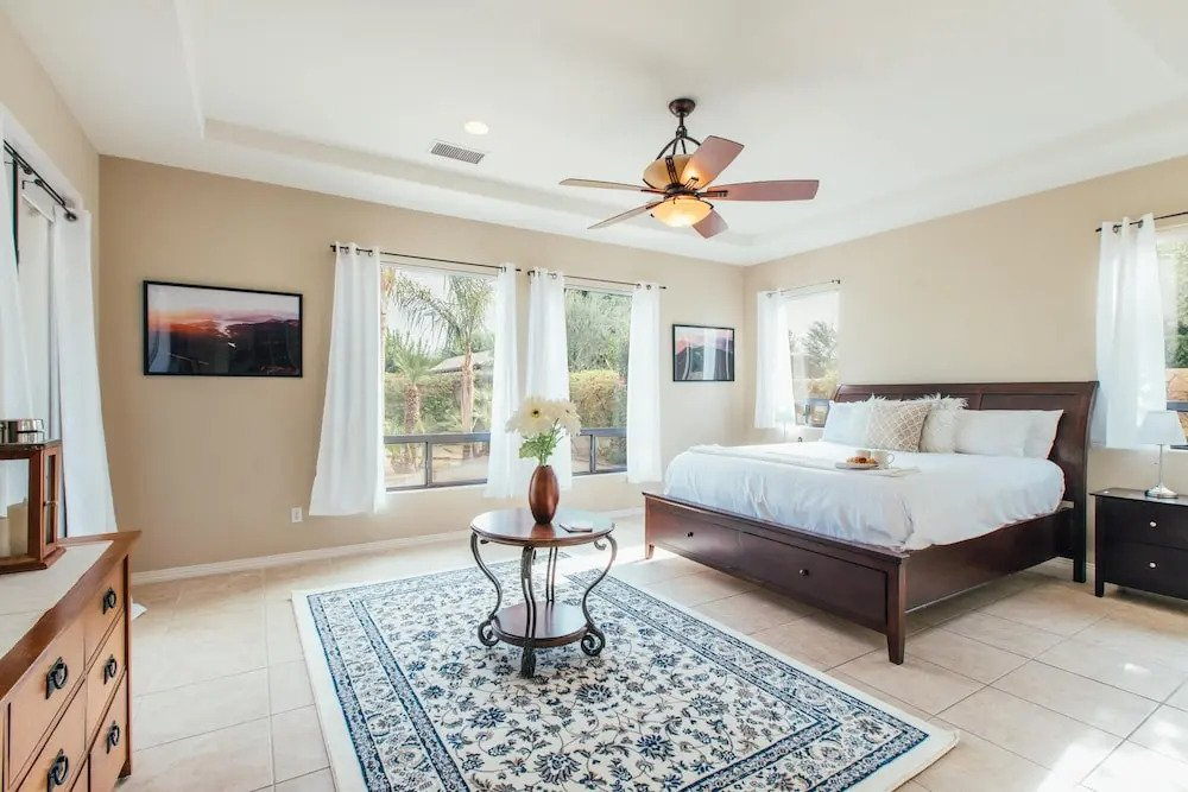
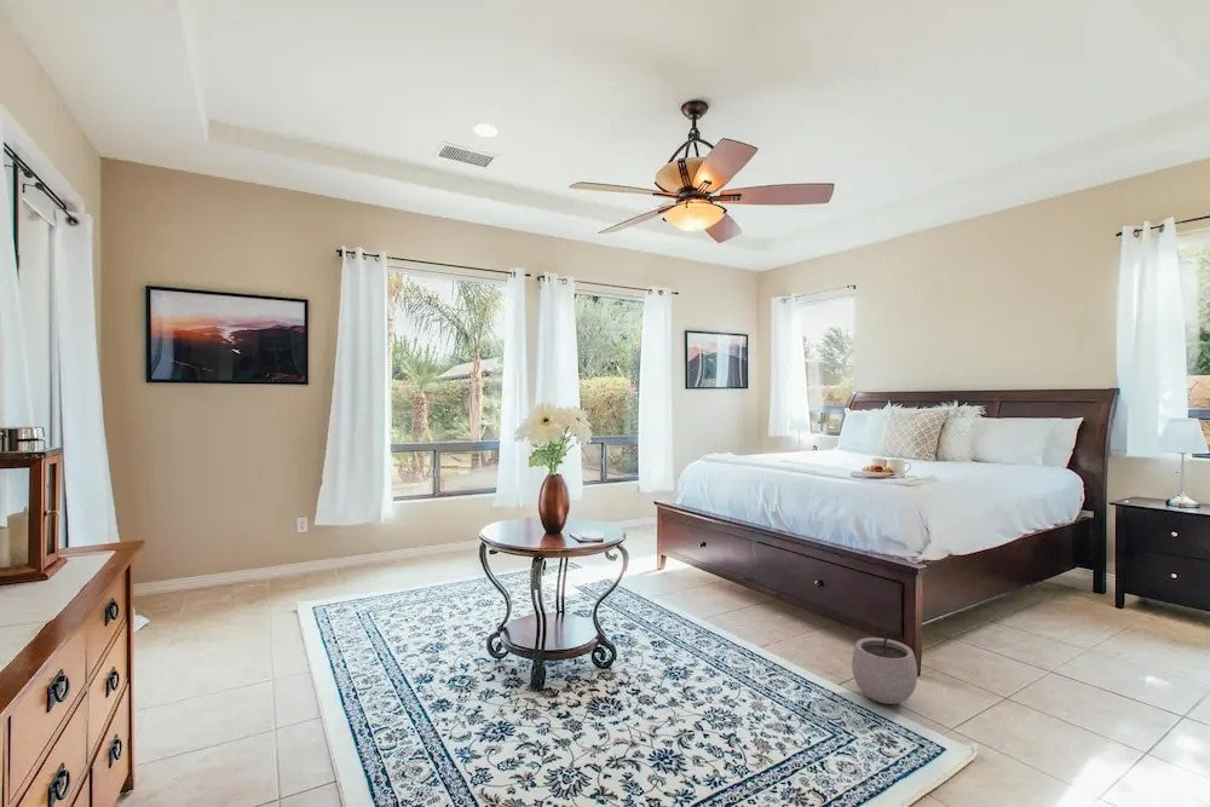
+ plant pot [851,626,918,705]
